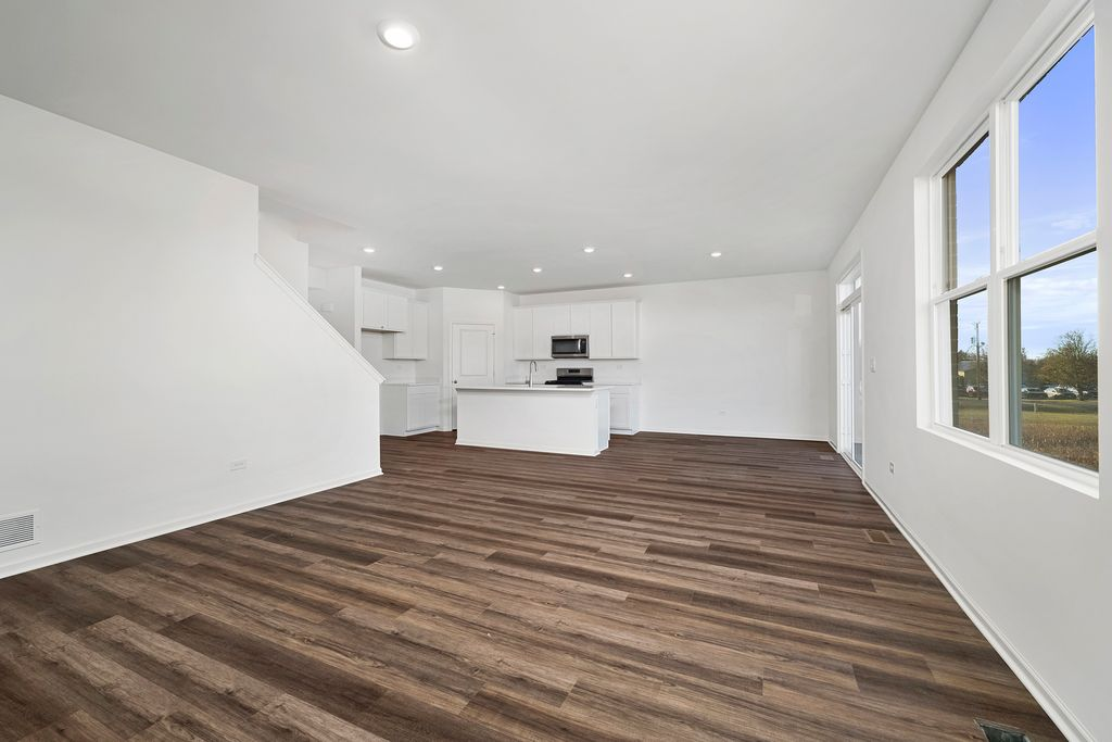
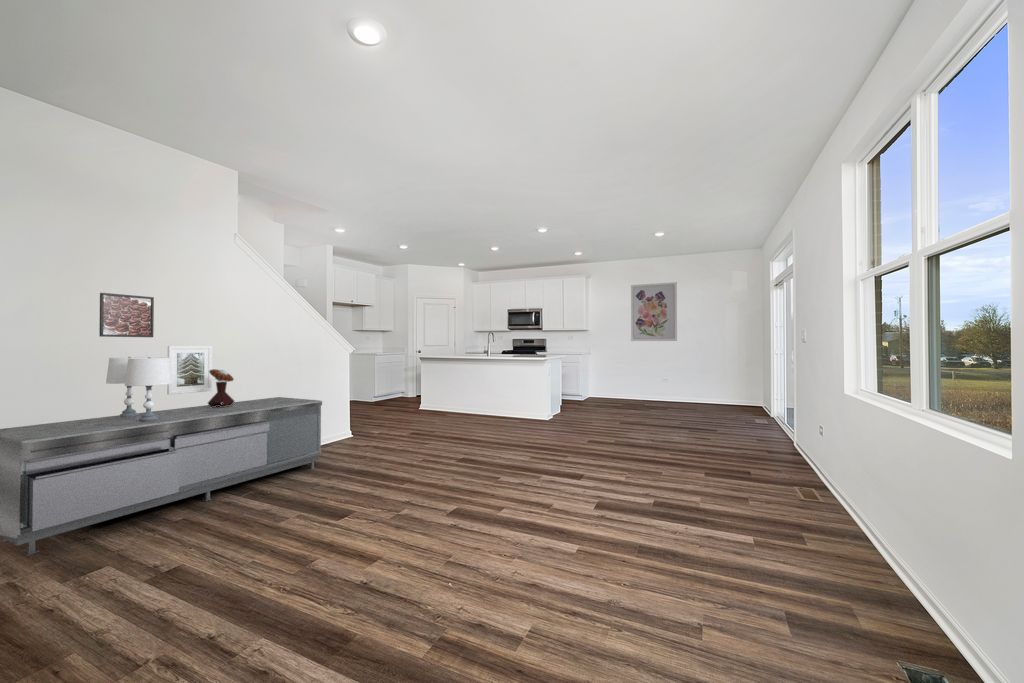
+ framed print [166,345,213,396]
+ wall art [630,281,678,342]
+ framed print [98,292,155,338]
+ sideboard [0,396,323,556]
+ table lamp [105,356,172,422]
+ mushroom [207,368,235,408]
